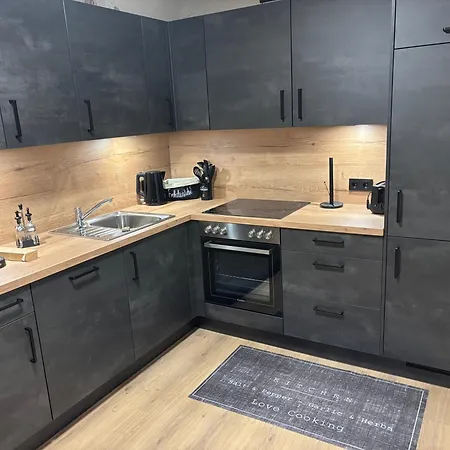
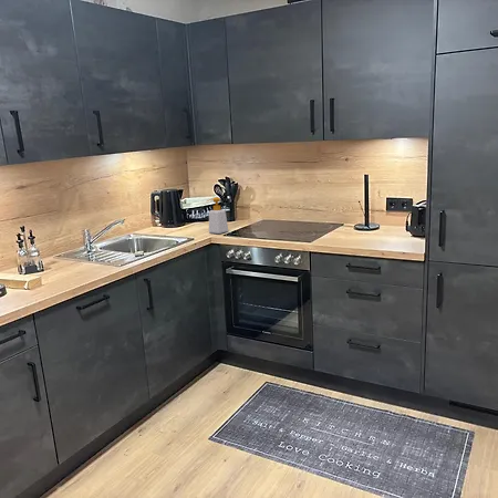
+ soap bottle [206,196,229,235]
